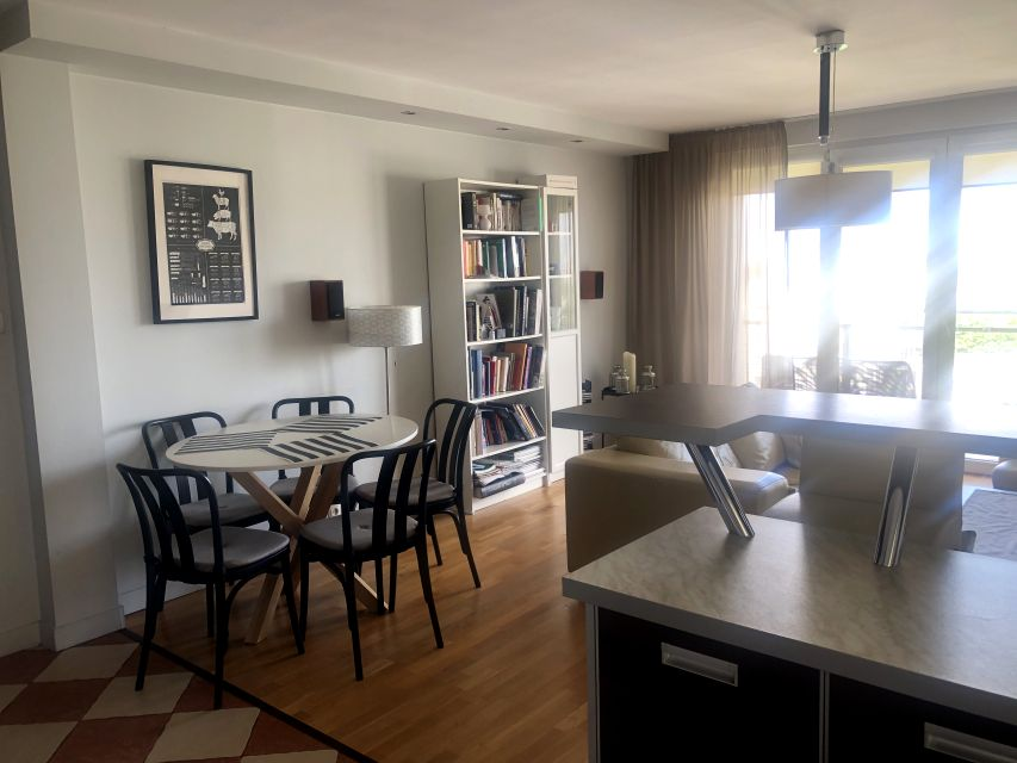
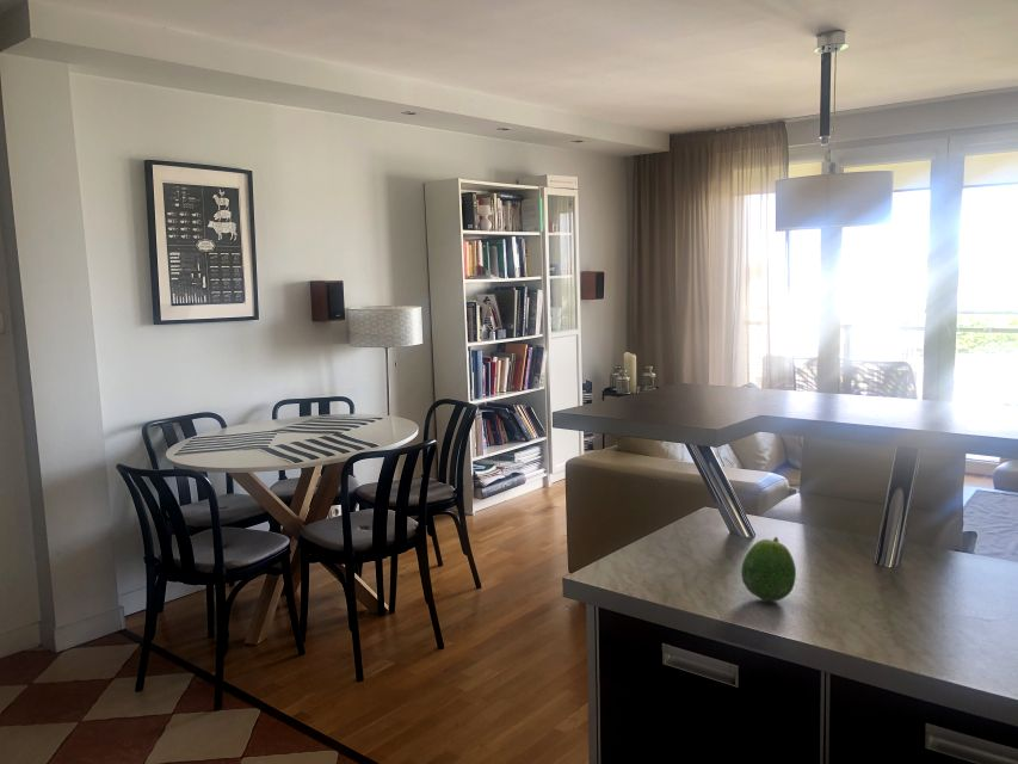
+ fruit [740,536,797,603]
